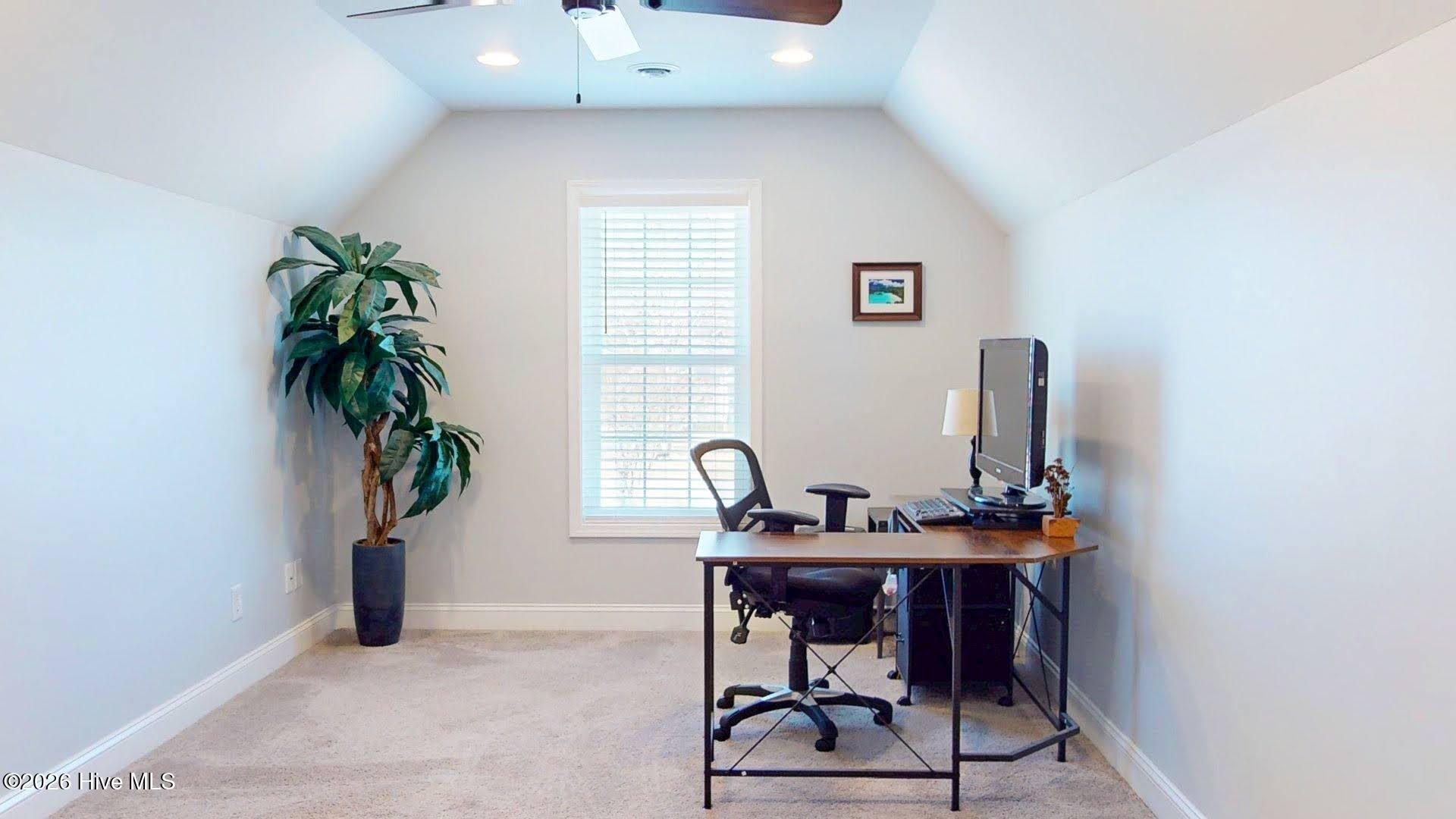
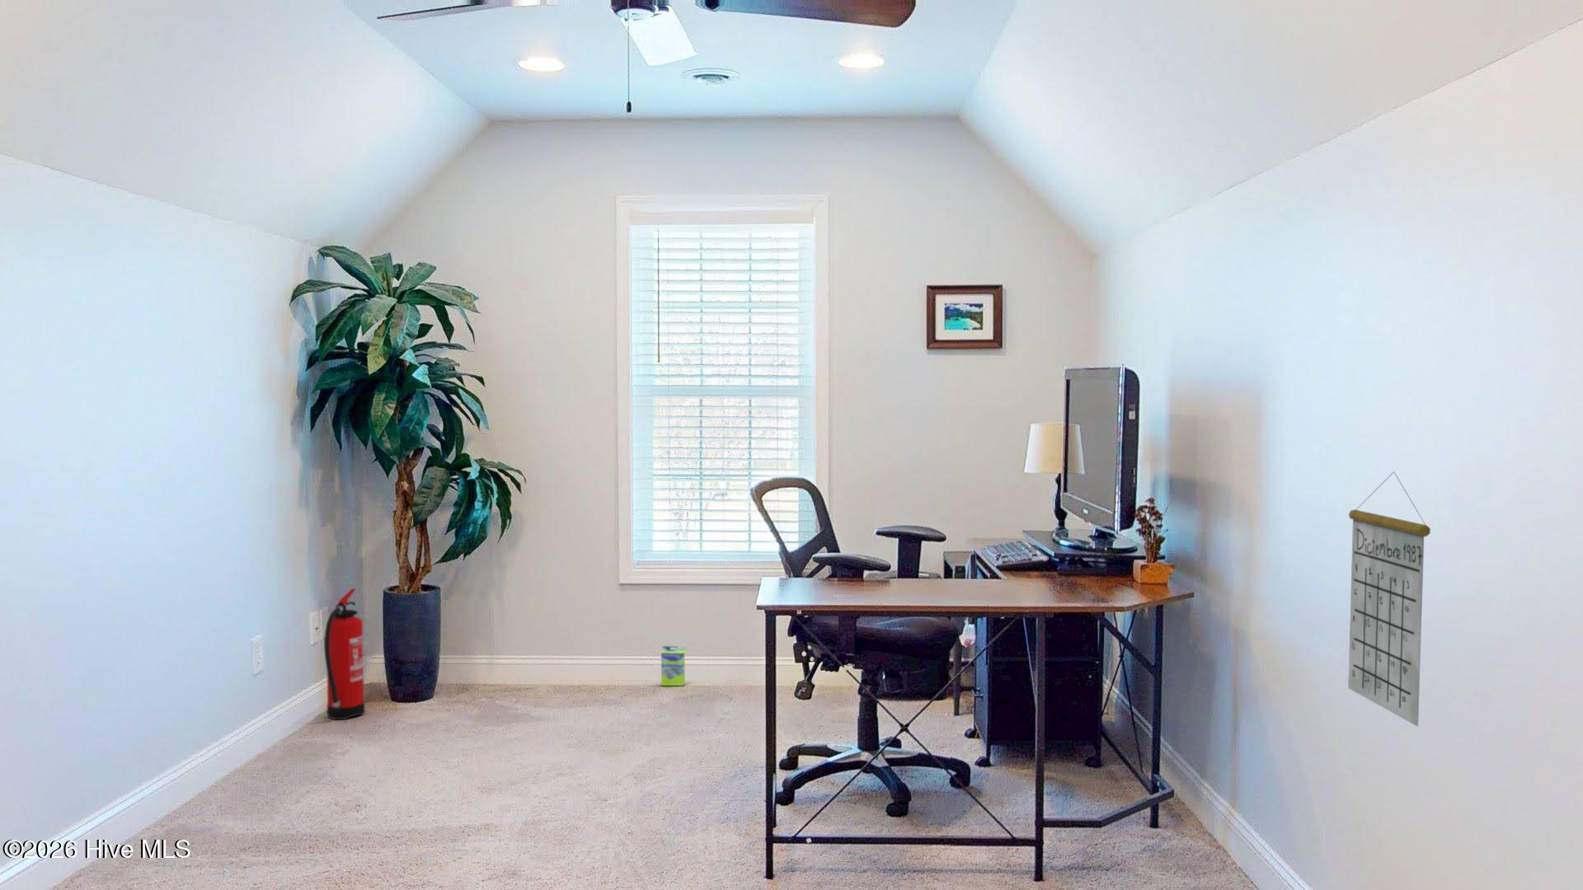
+ box [660,645,686,687]
+ calendar [1347,471,1431,727]
+ fire extinguisher [323,588,365,720]
